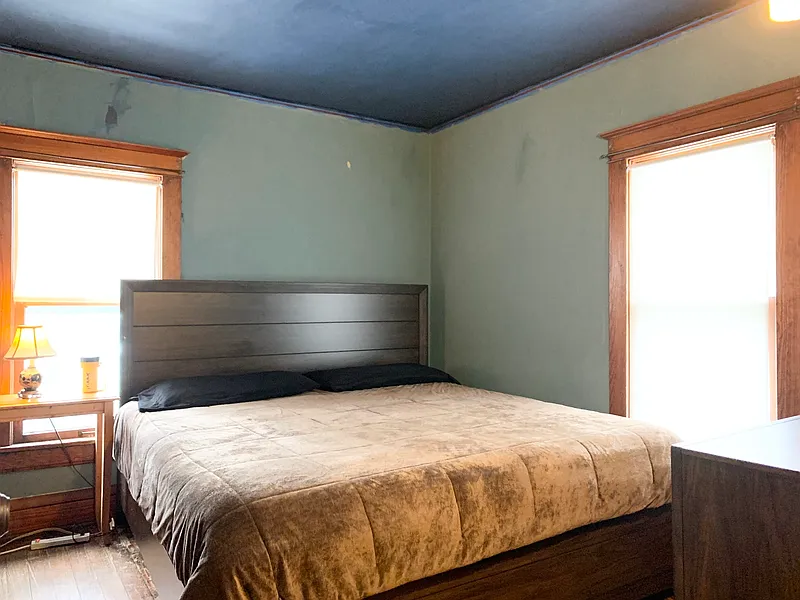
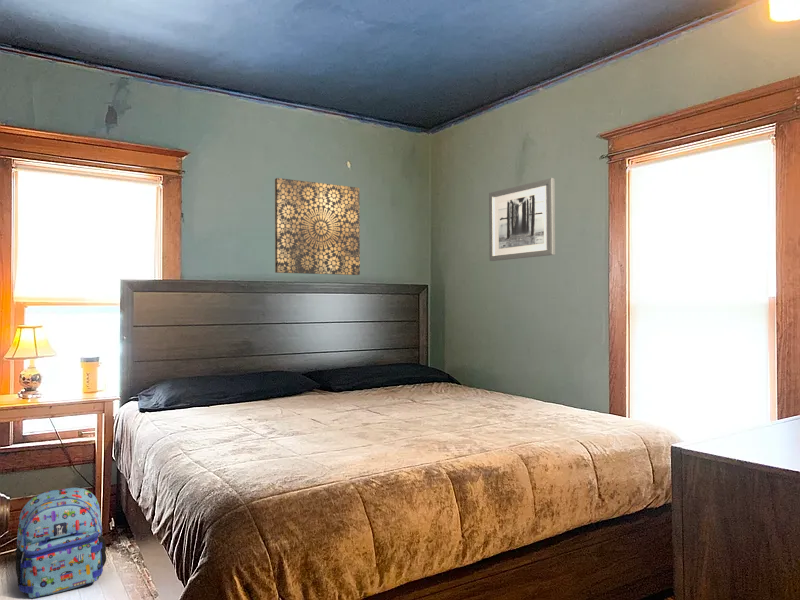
+ wall art [488,177,556,262]
+ backpack [13,487,107,599]
+ wall art [274,177,361,276]
